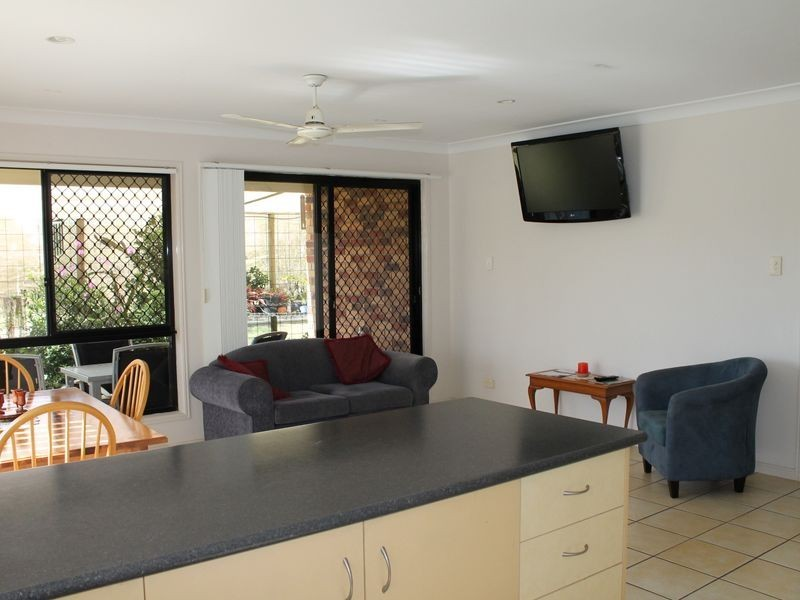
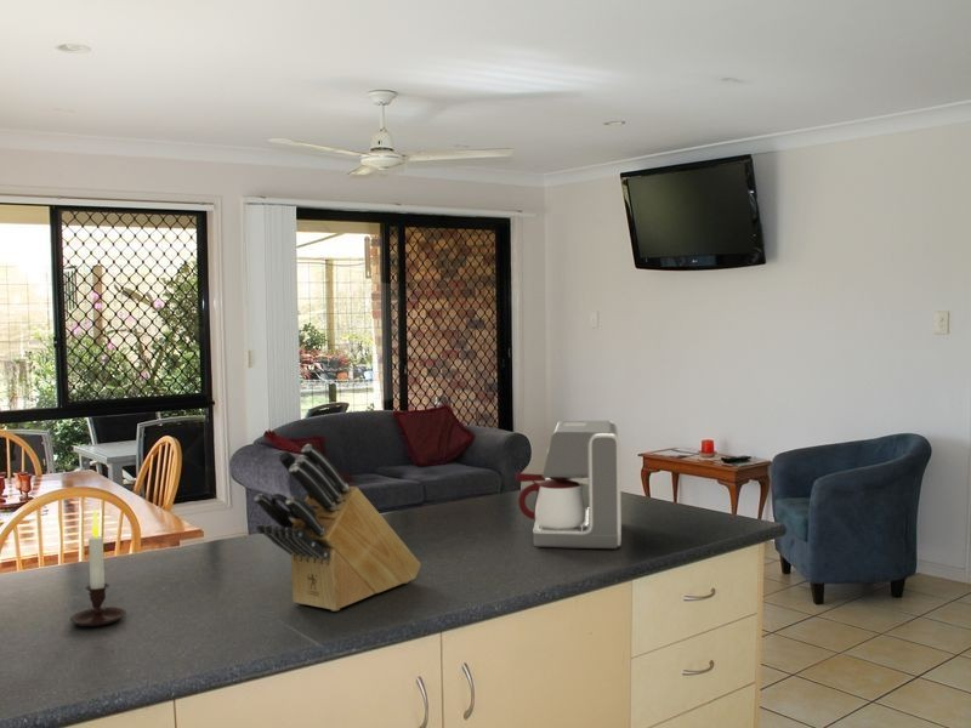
+ coffee maker [515,420,623,550]
+ candle [69,508,127,627]
+ knife block [252,443,422,612]
